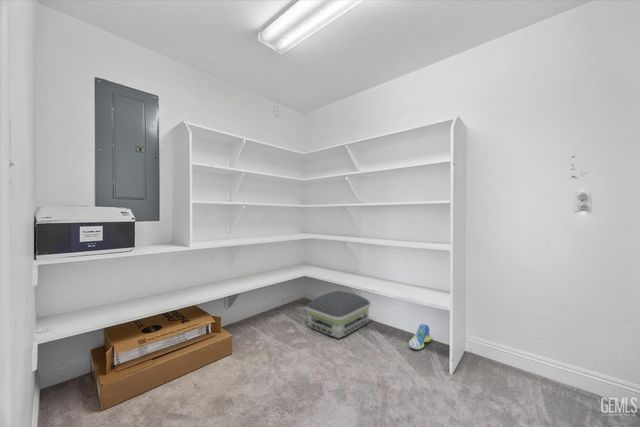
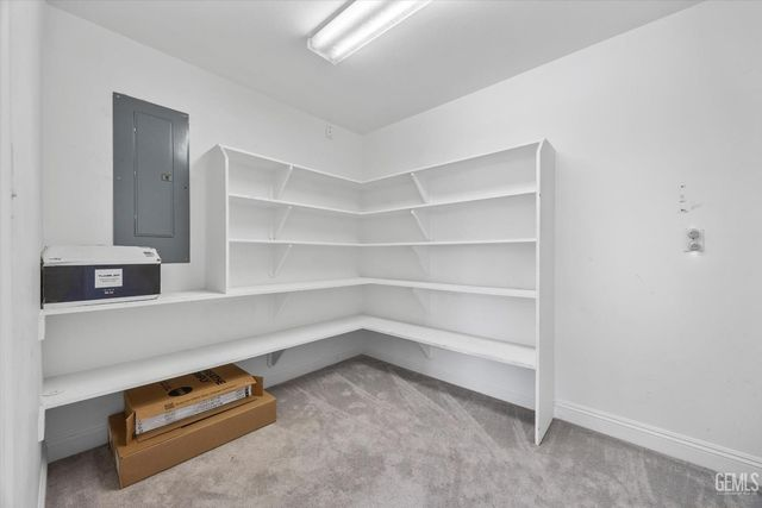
- sneaker [408,323,432,350]
- air purifier [305,290,371,340]
